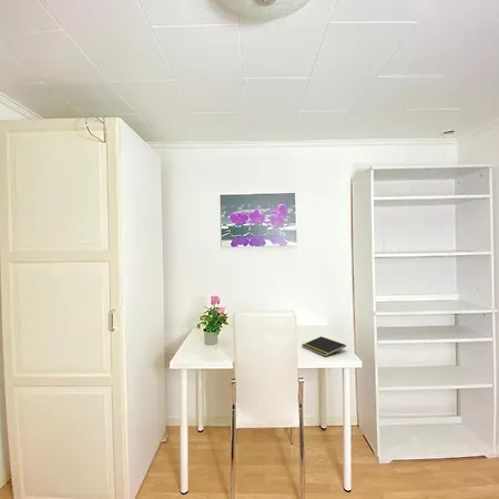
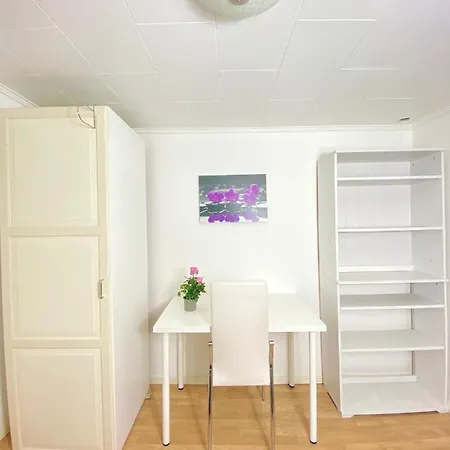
- notepad [301,336,347,357]
